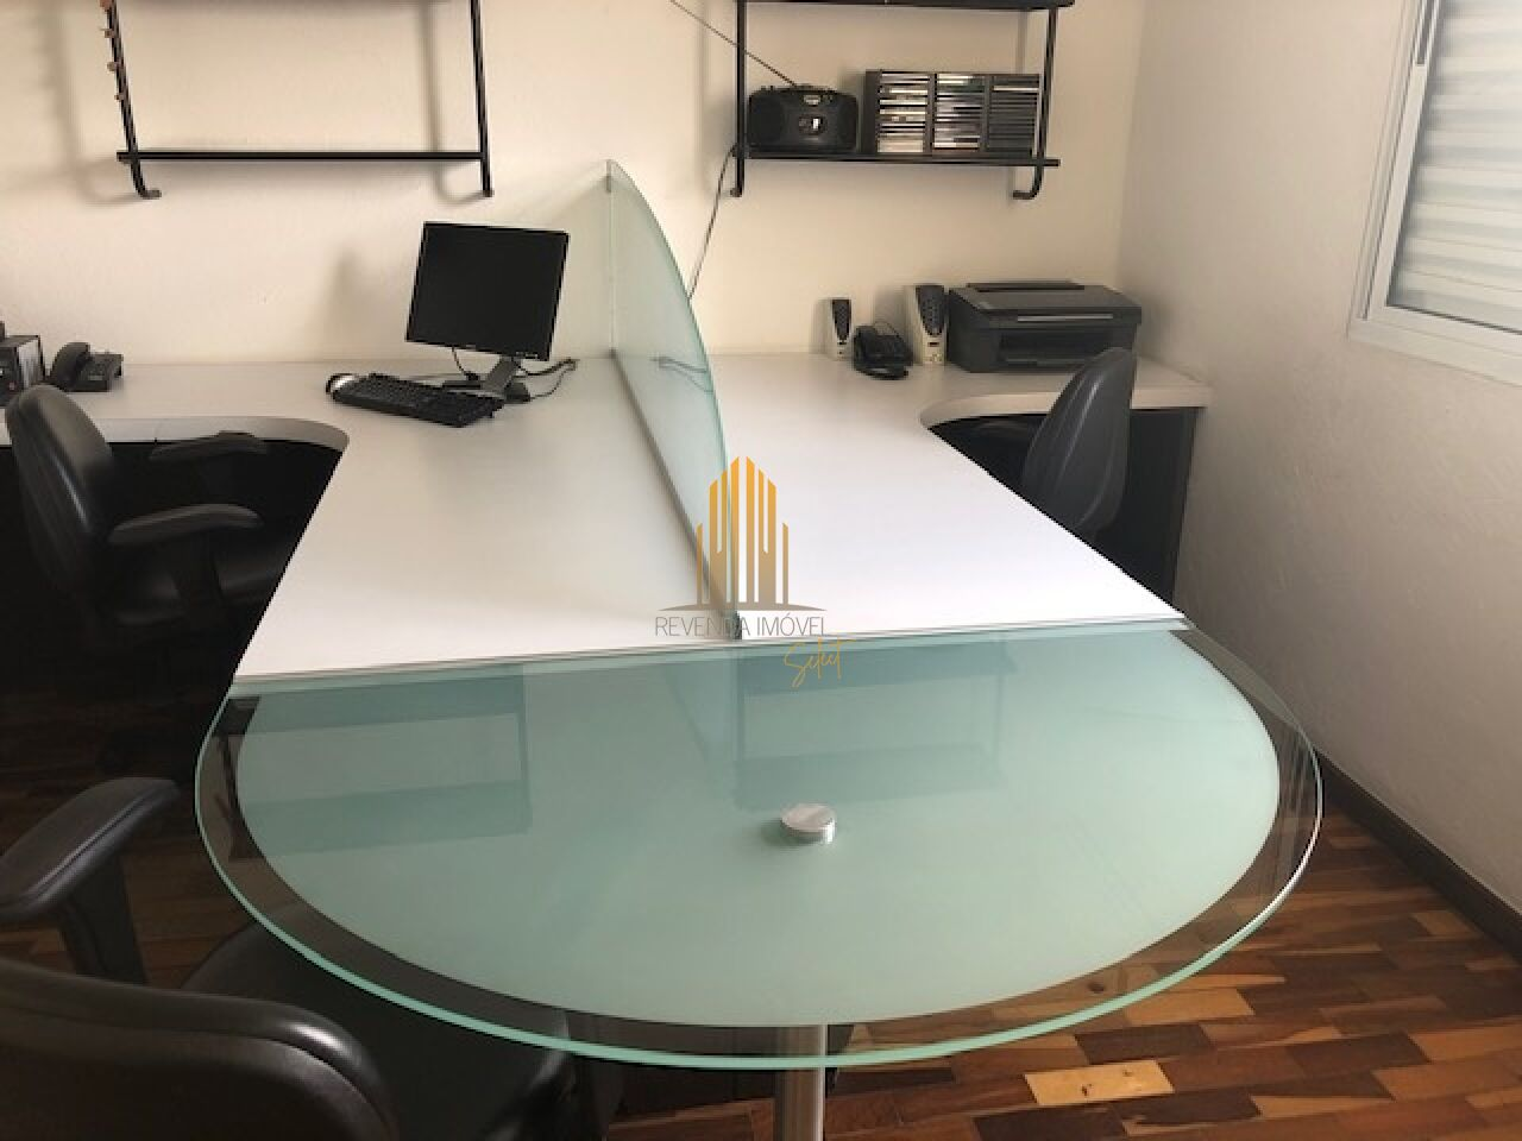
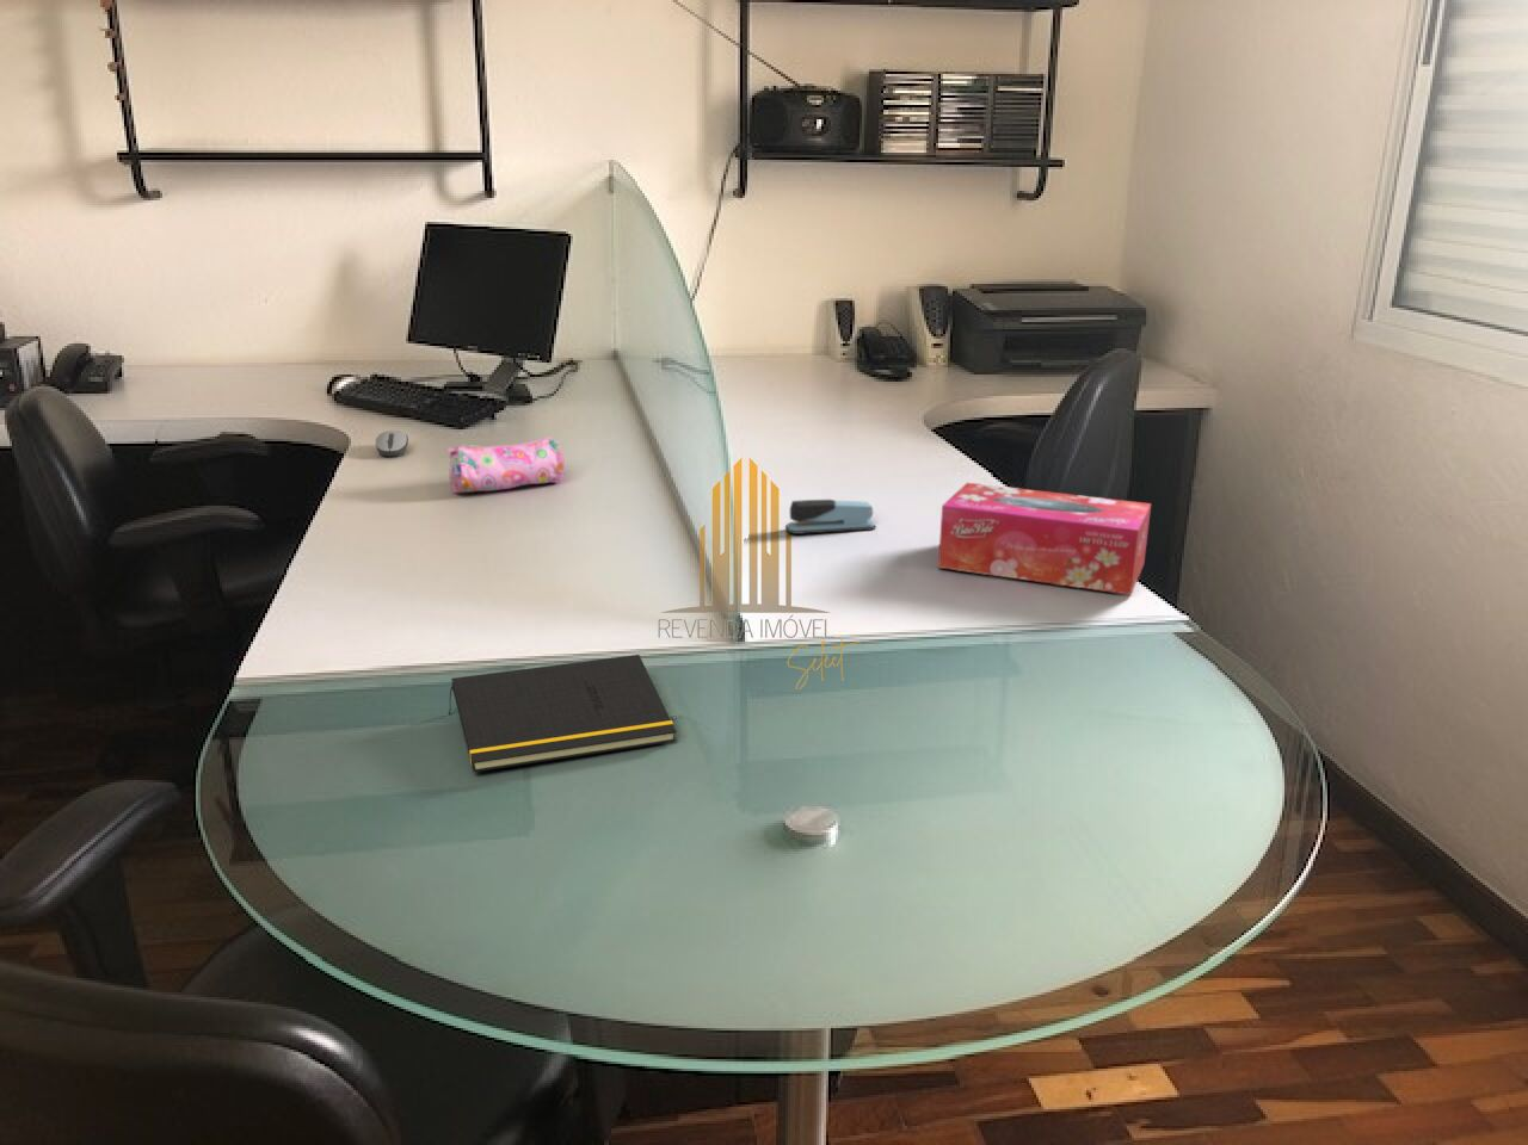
+ tissue box [937,482,1151,597]
+ computer mouse [375,429,409,458]
+ pencil case [445,435,565,494]
+ notepad [448,653,679,773]
+ stapler [784,499,876,535]
